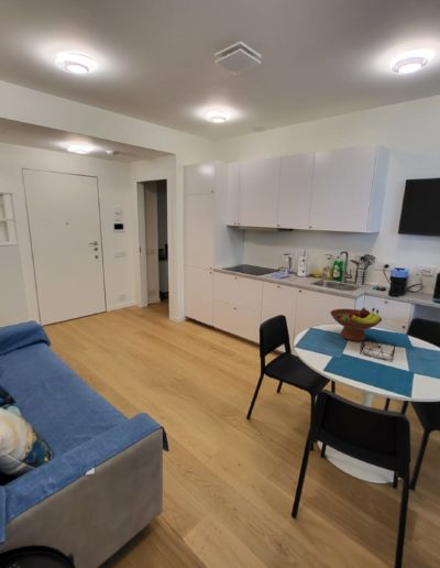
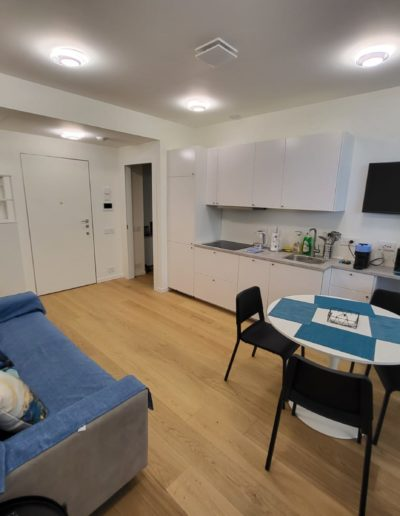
- fruit bowl [329,307,383,342]
